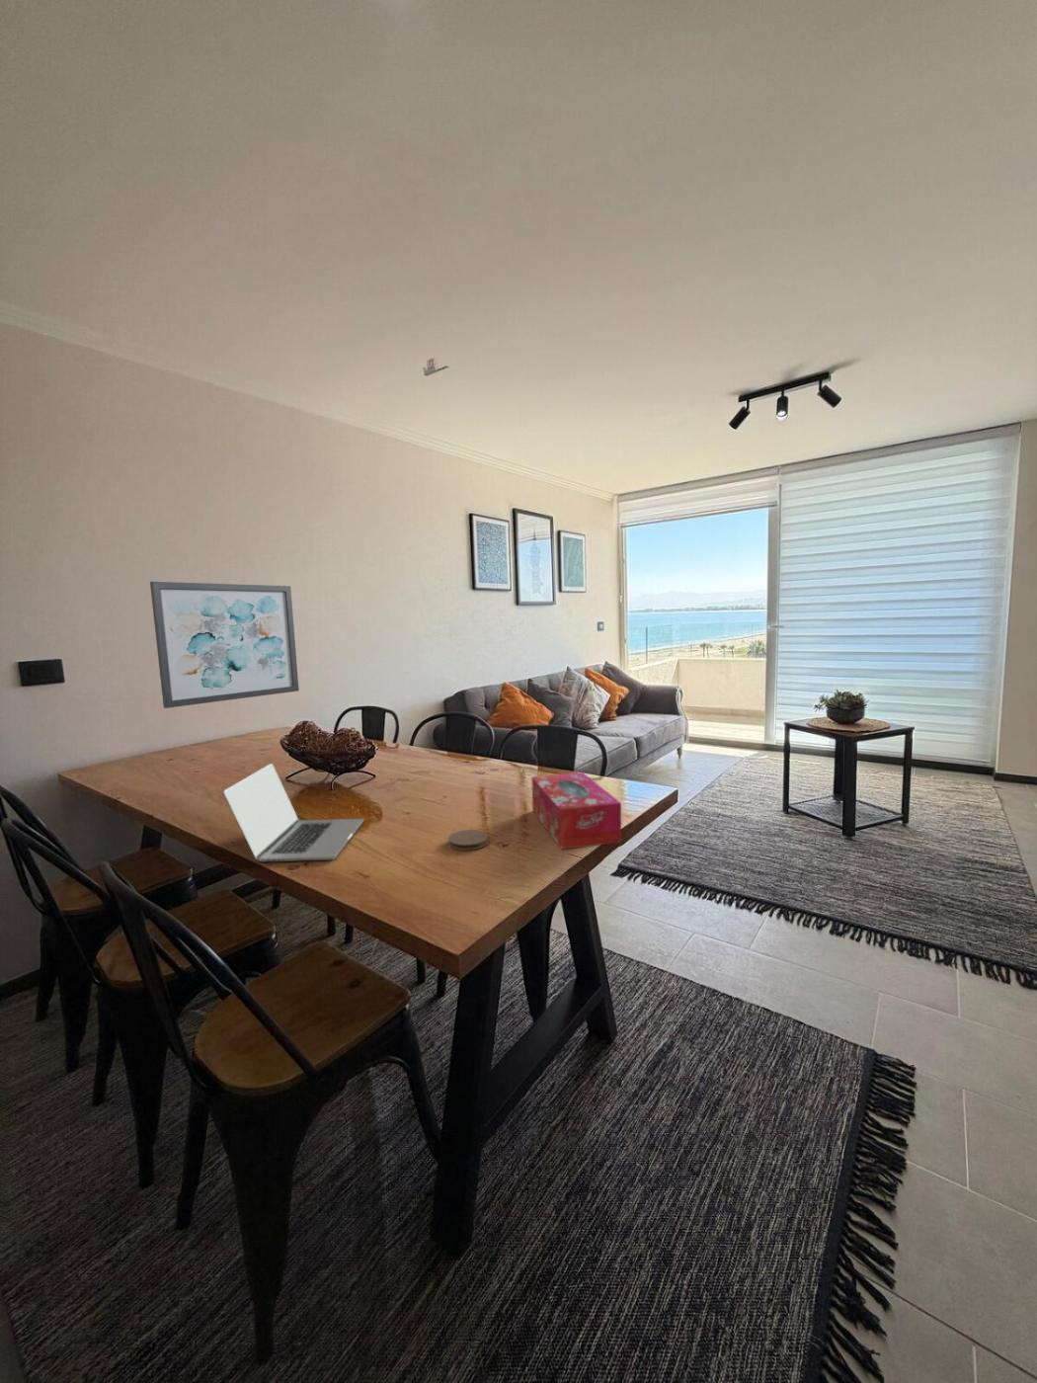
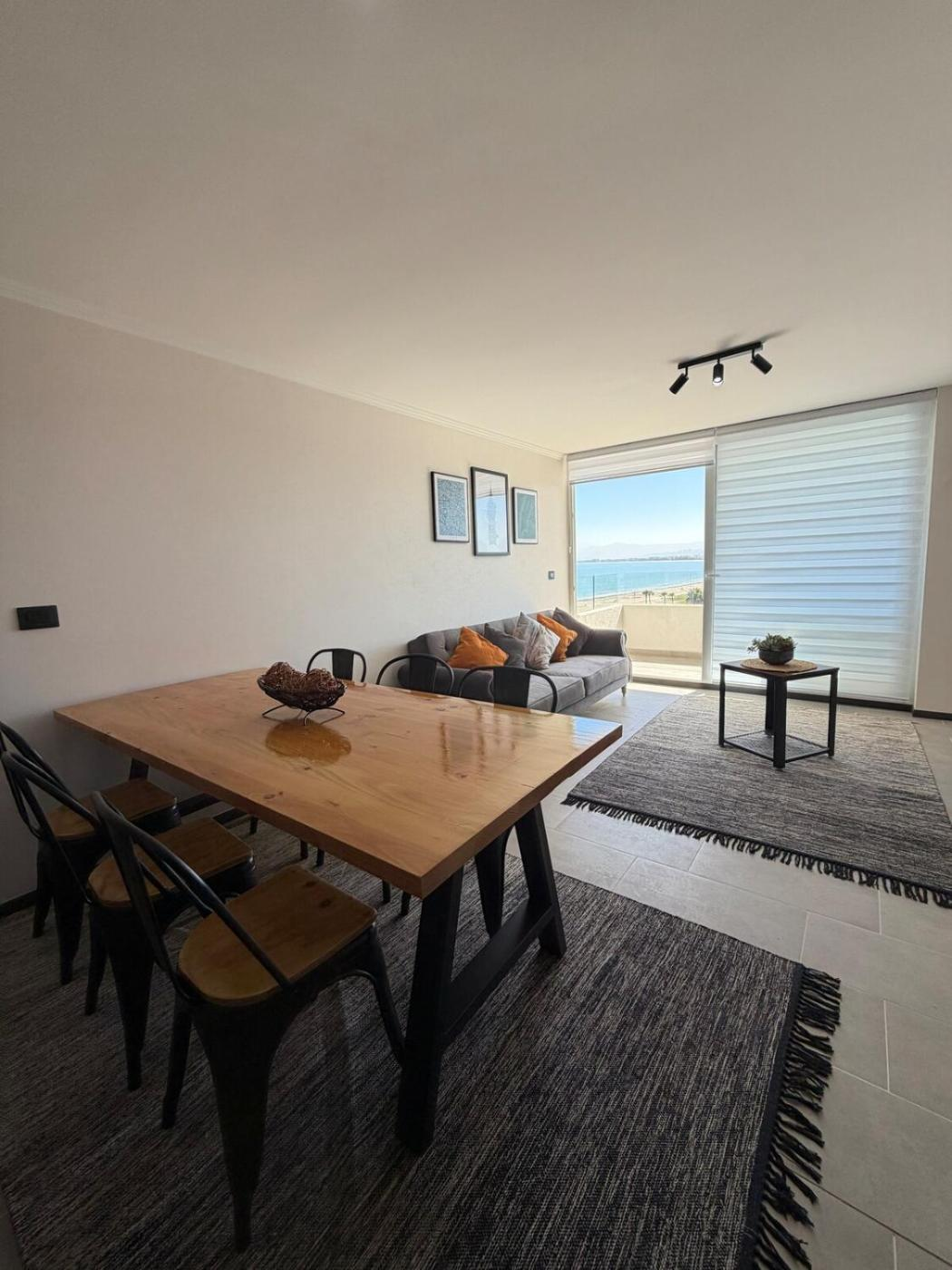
- tissue box [530,771,622,850]
- laptop [222,762,365,862]
- wall art [149,580,301,709]
- tape dispenser [422,356,450,378]
- coaster [448,829,490,852]
